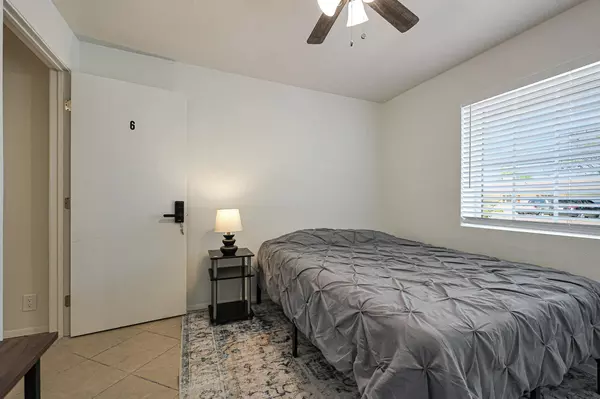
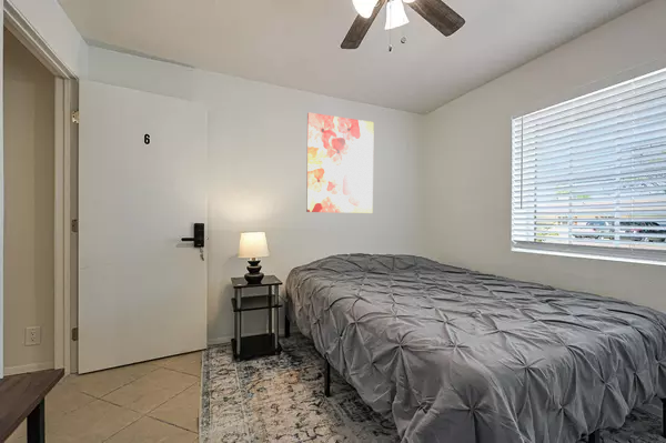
+ wall art [305,111,375,214]
